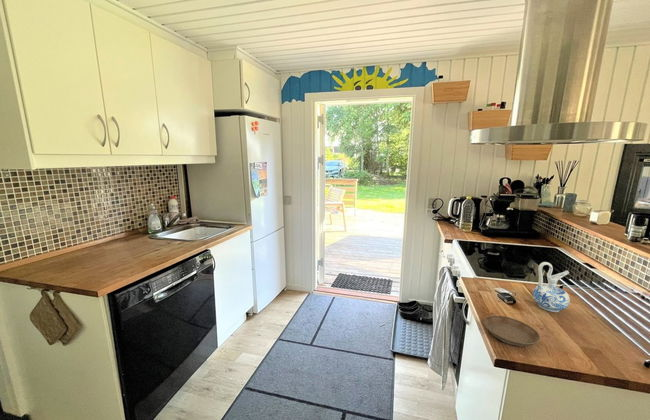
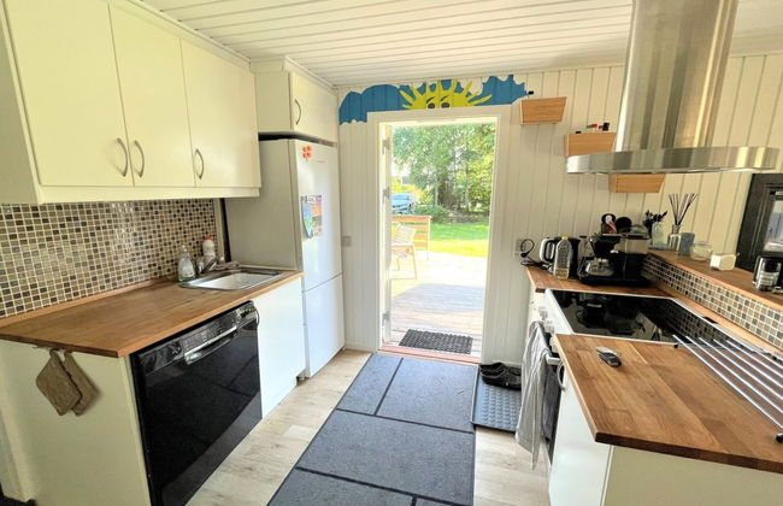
- ceramic pitcher [532,261,571,313]
- saucer [483,315,541,347]
